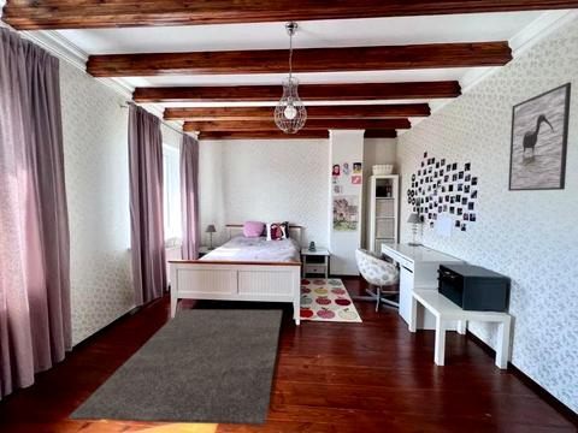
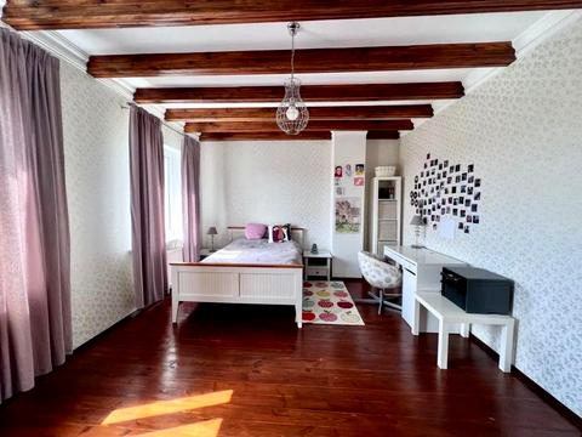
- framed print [507,82,572,192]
- rug [67,308,283,427]
